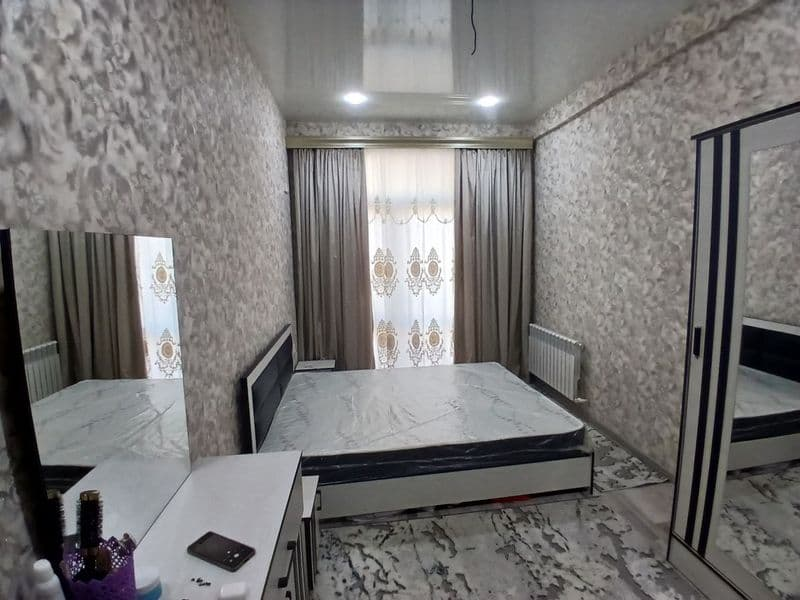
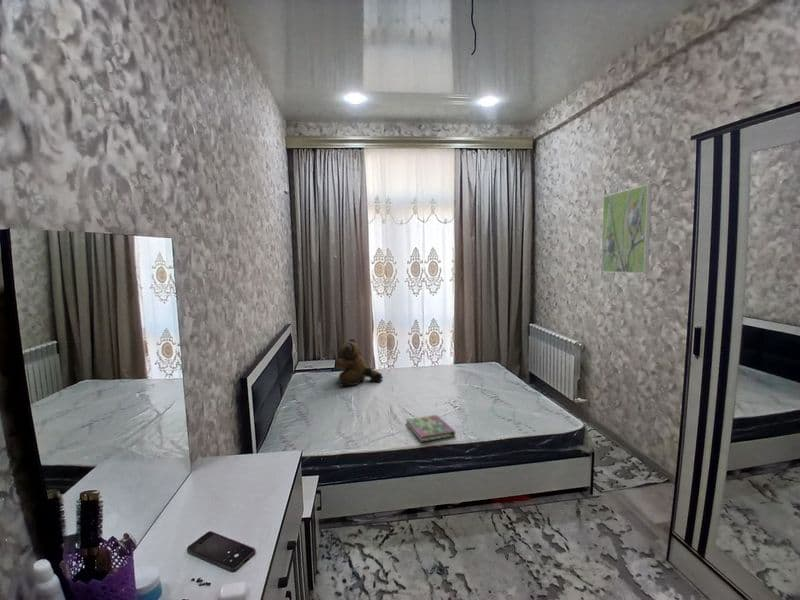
+ teddy bear [336,338,384,387]
+ book [404,414,456,443]
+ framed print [600,183,653,274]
